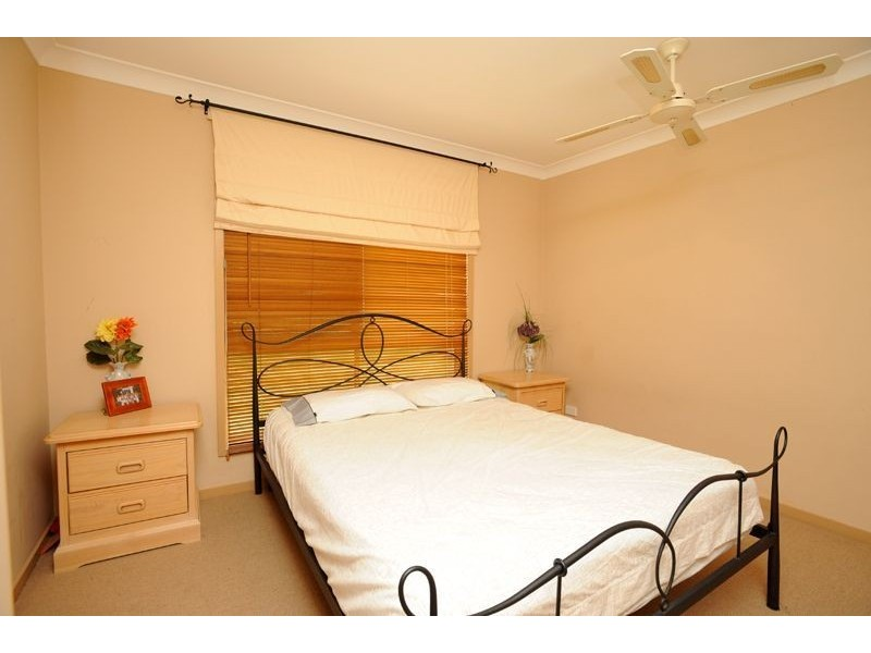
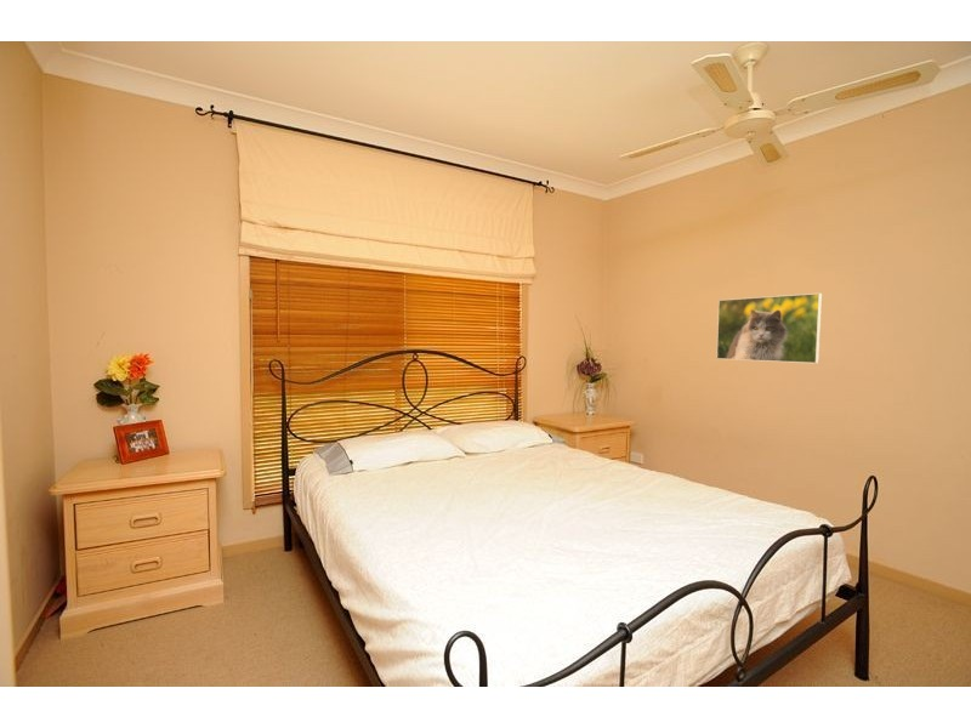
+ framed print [715,292,823,364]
